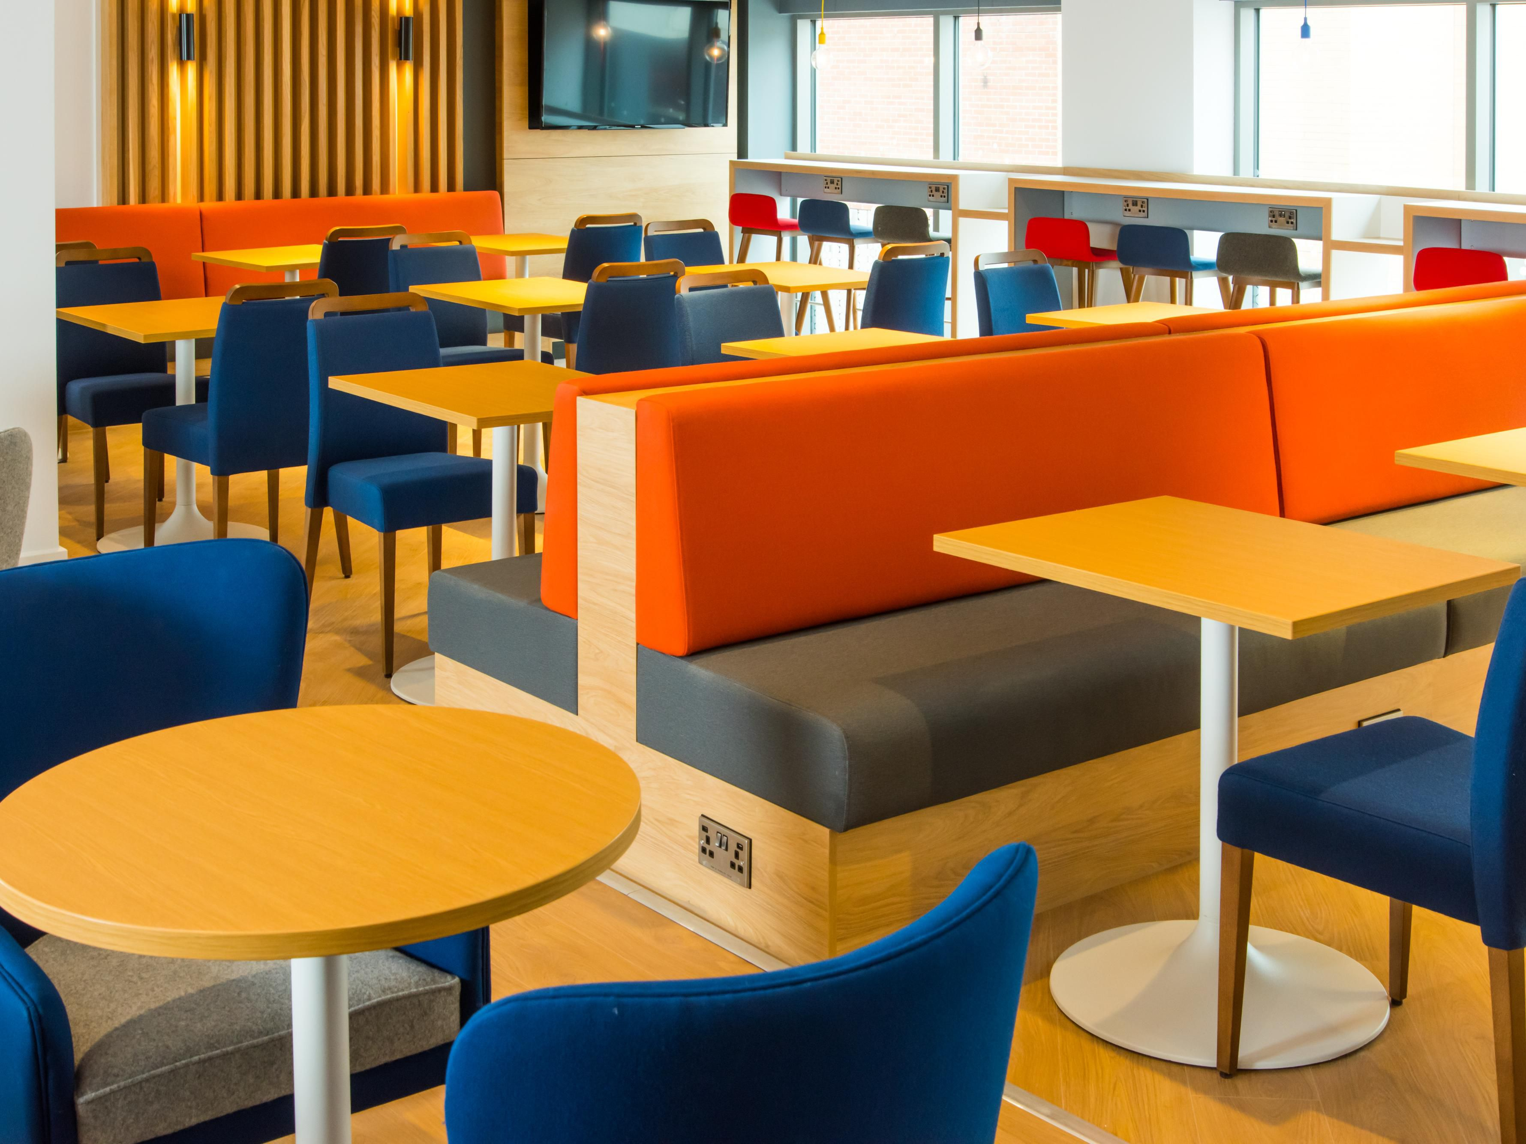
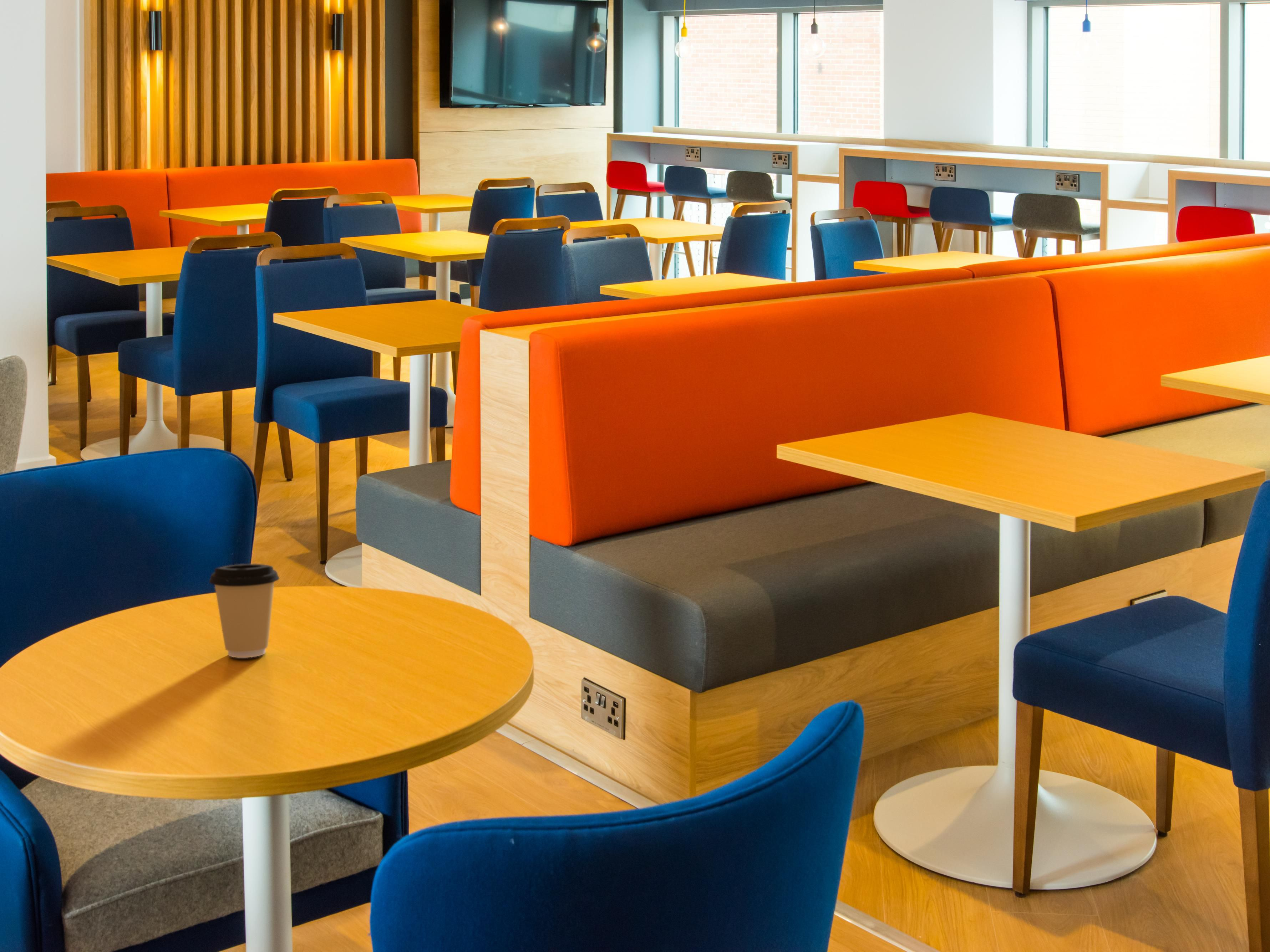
+ coffee cup [209,564,280,658]
